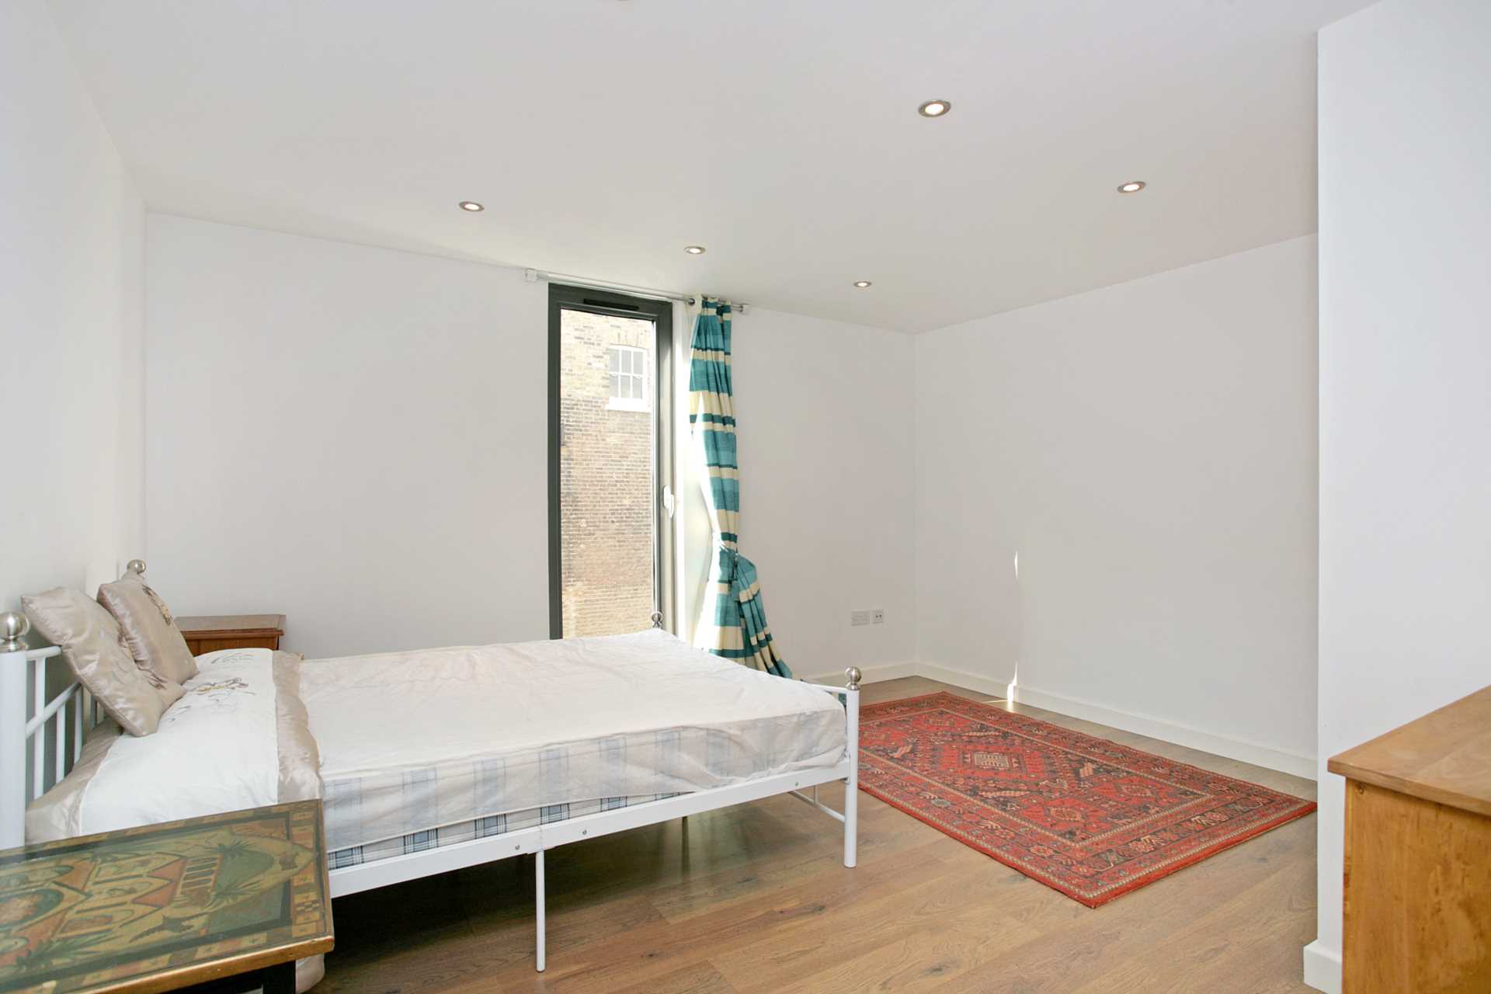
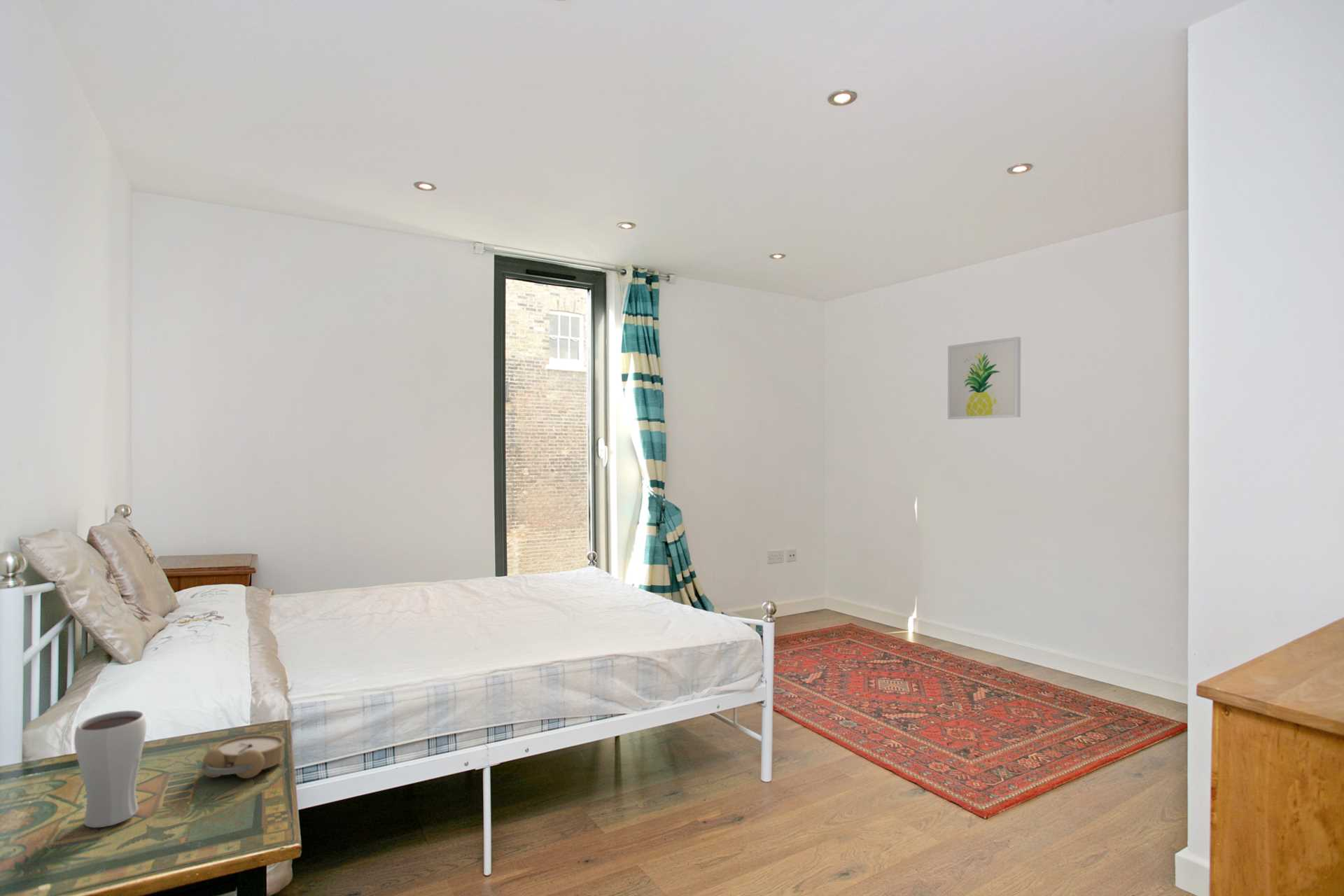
+ alarm clock [200,734,287,779]
+ wall art [947,336,1021,420]
+ drinking glass [73,710,147,828]
